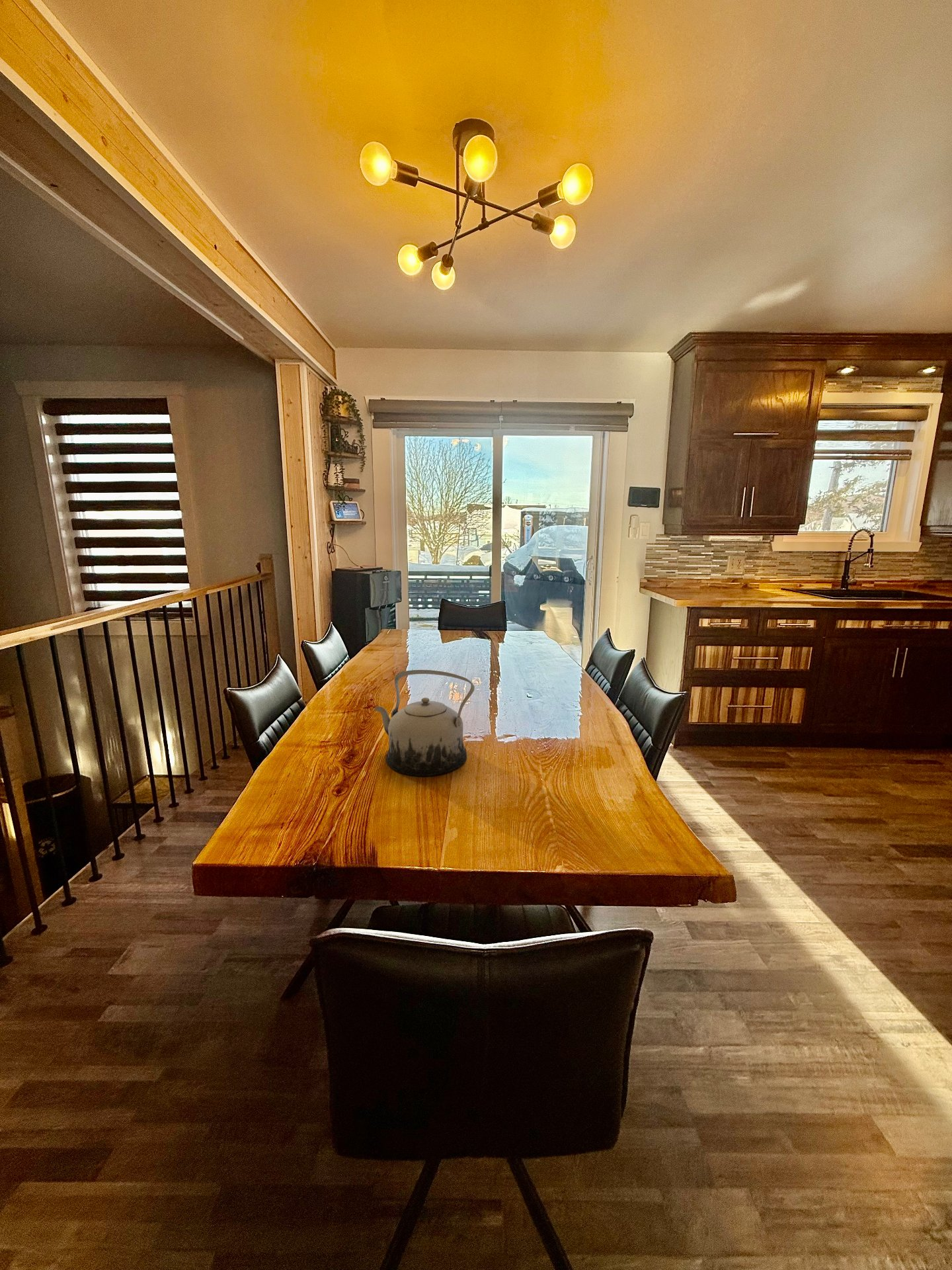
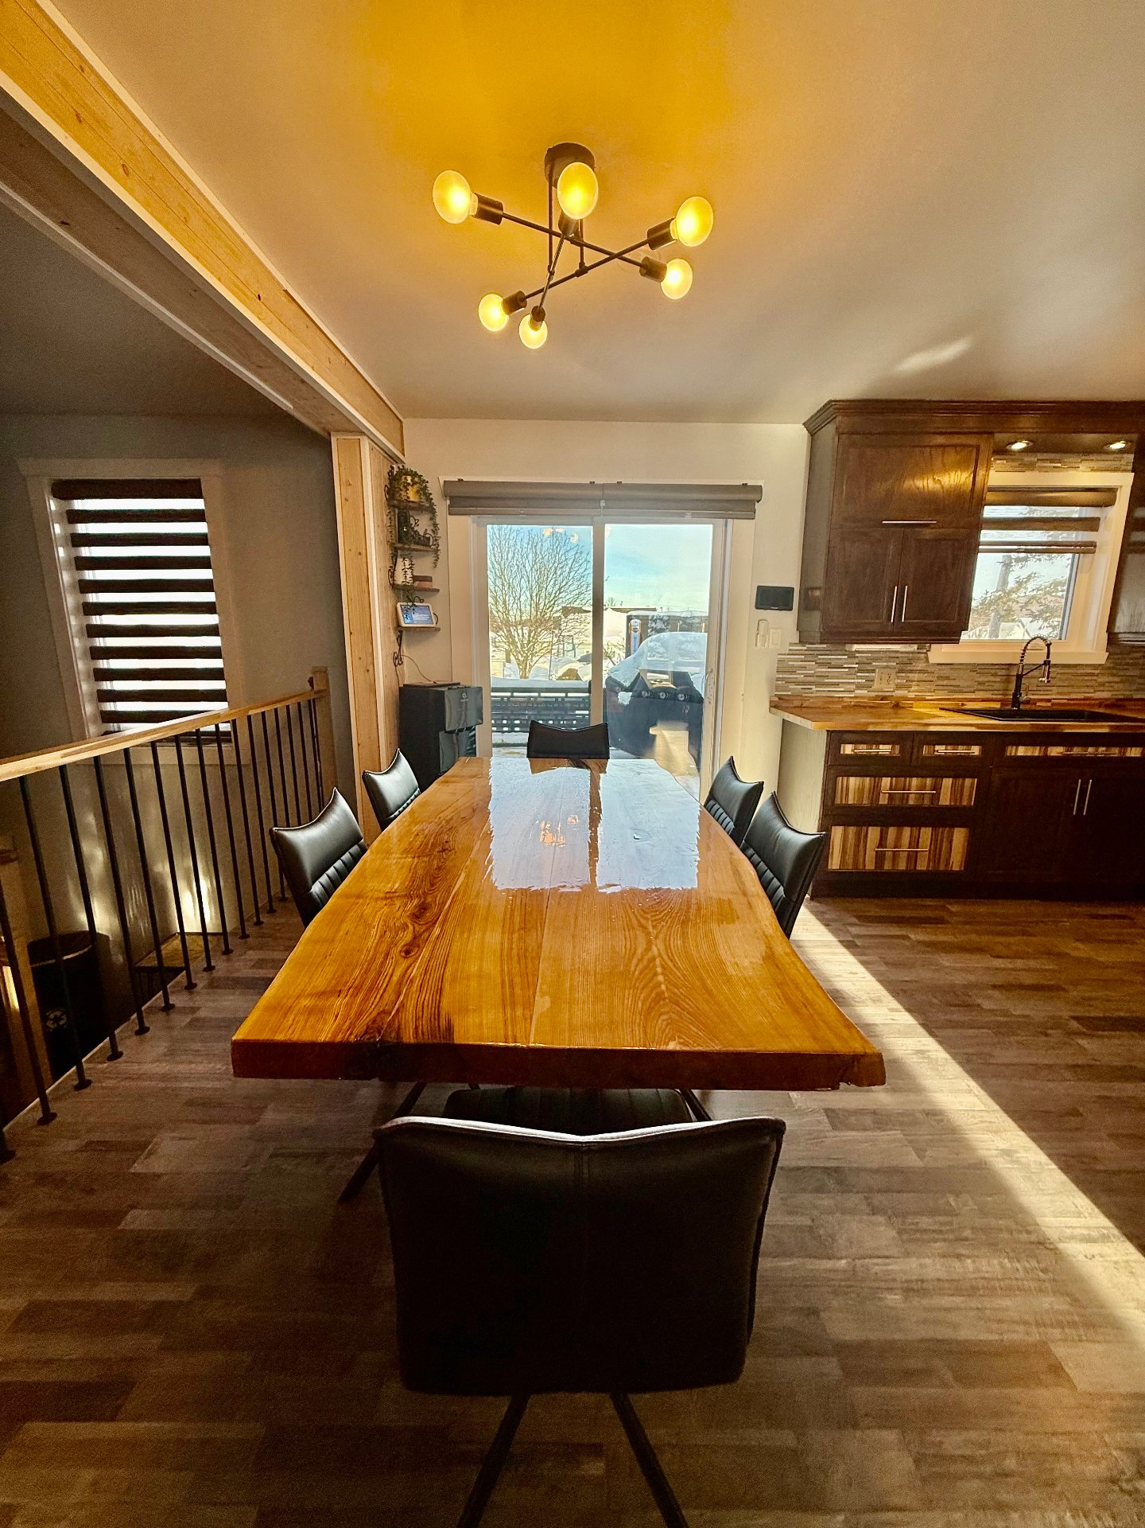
- teapot [374,669,475,777]
